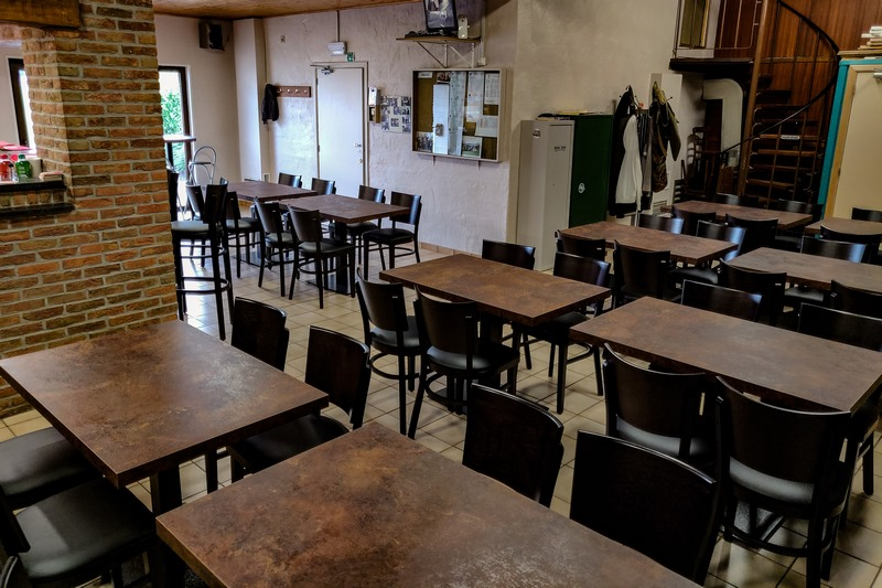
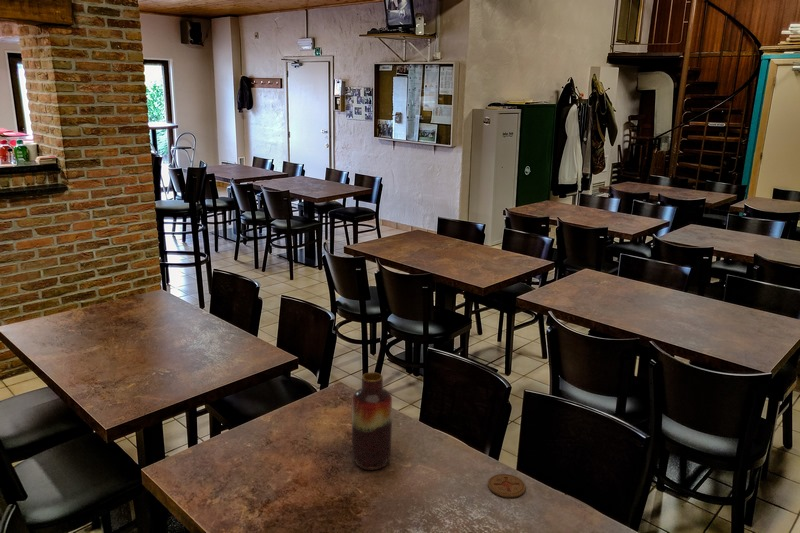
+ coaster [487,473,527,498]
+ vase [351,371,393,471]
